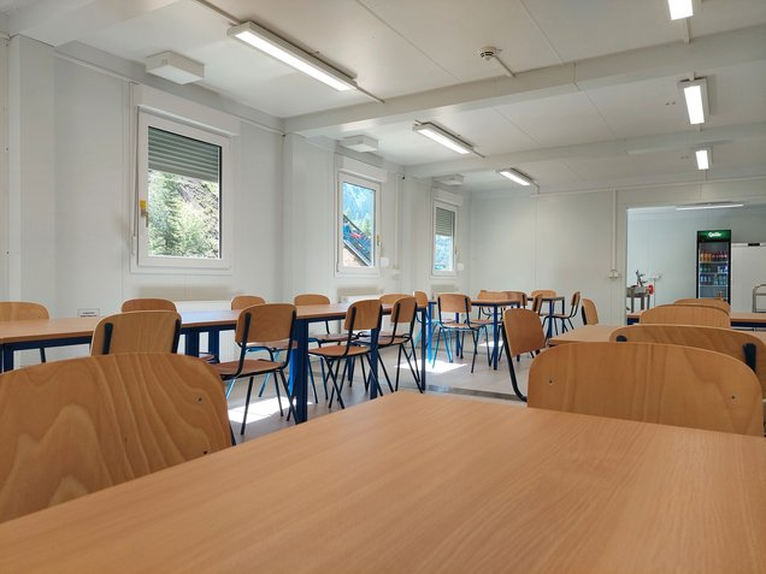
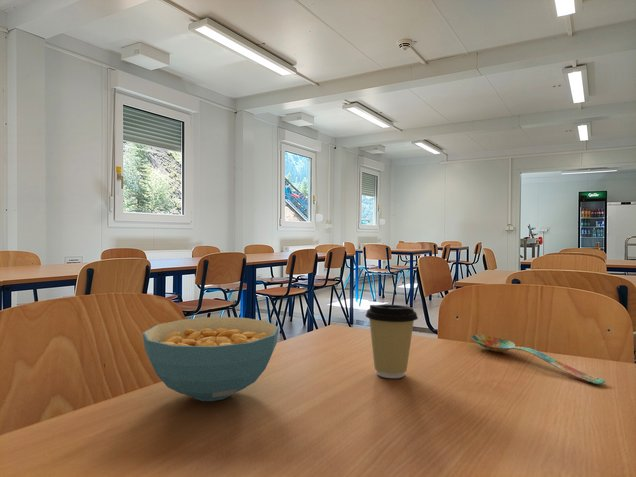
+ spoon [470,334,606,385]
+ coffee cup [364,304,419,379]
+ cereal bowl [142,316,280,402]
